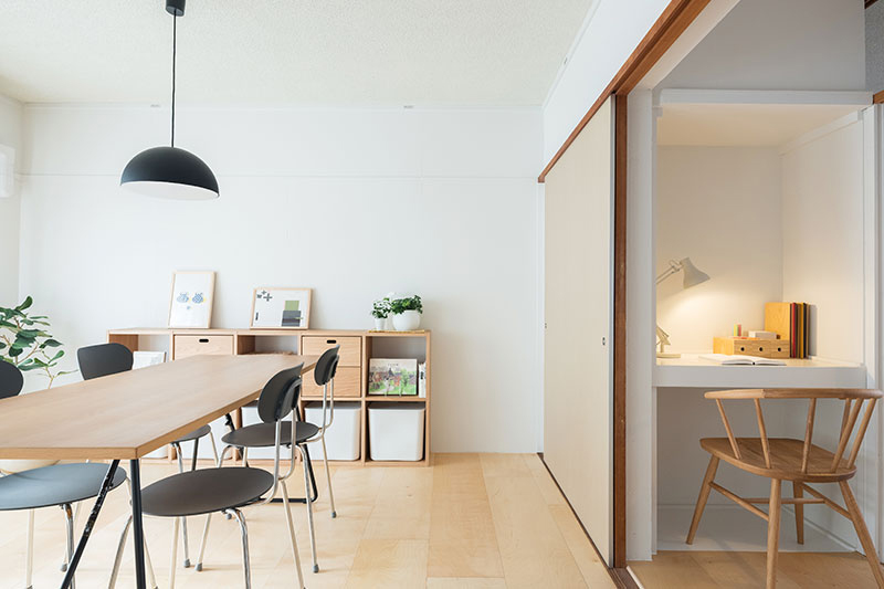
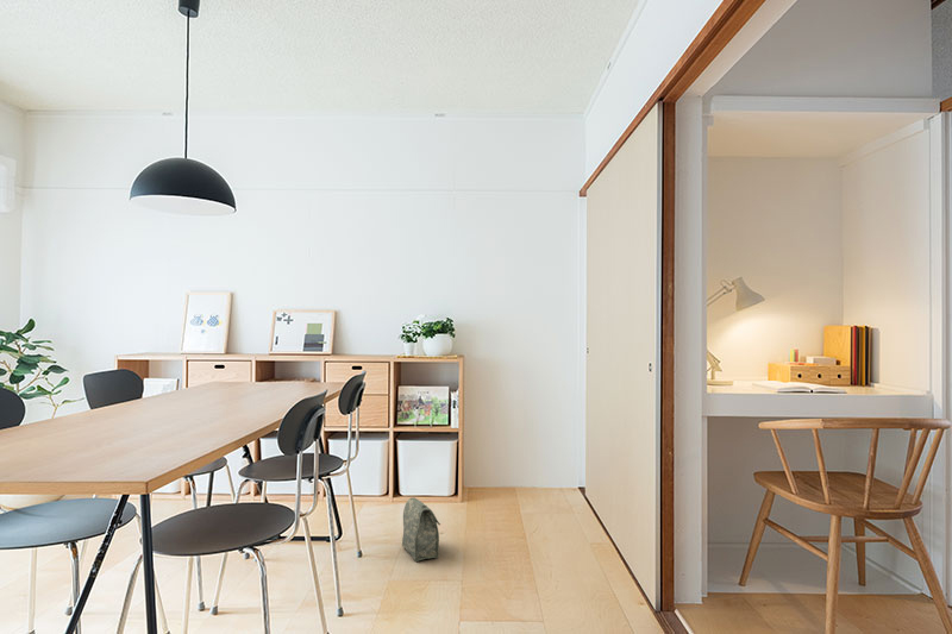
+ bag [401,496,441,563]
